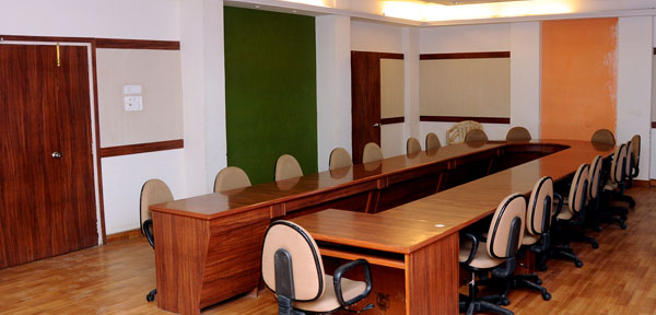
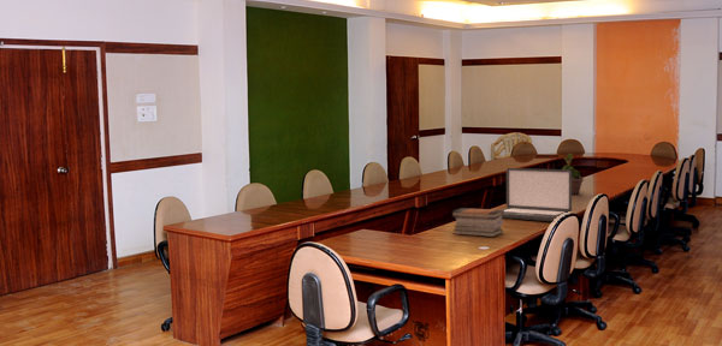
+ laptop [501,167,573,222]
+ potted plant [561,153,585,196]
+ book stack [450,207,504,238]
